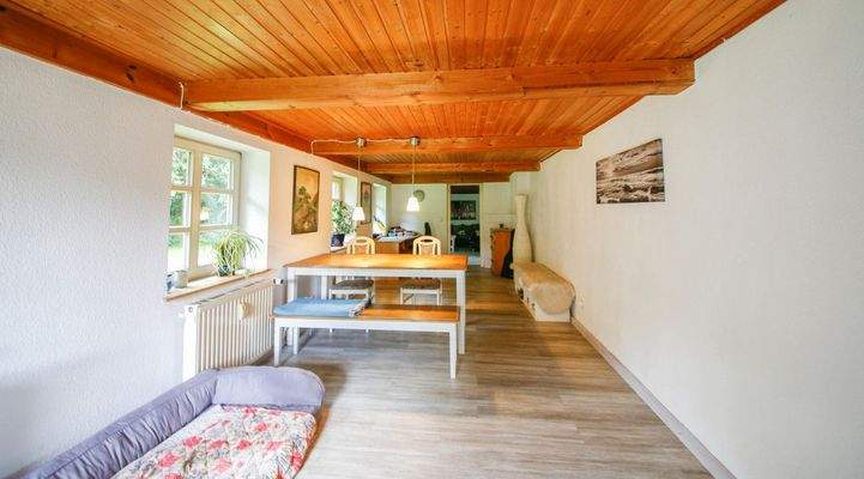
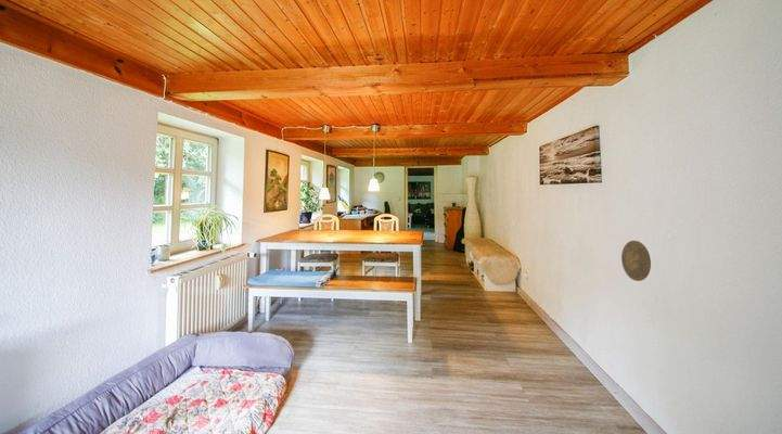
+ decorative plate [620,240,652,282]
